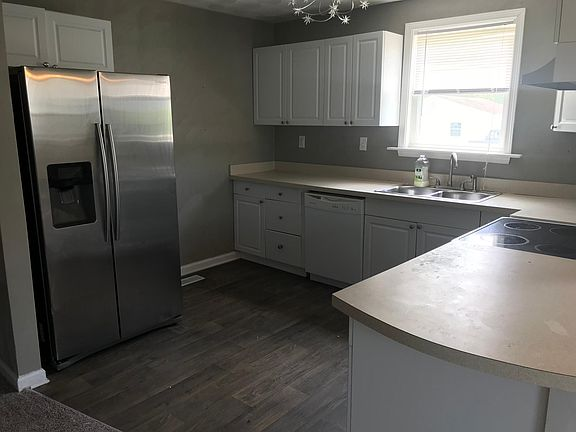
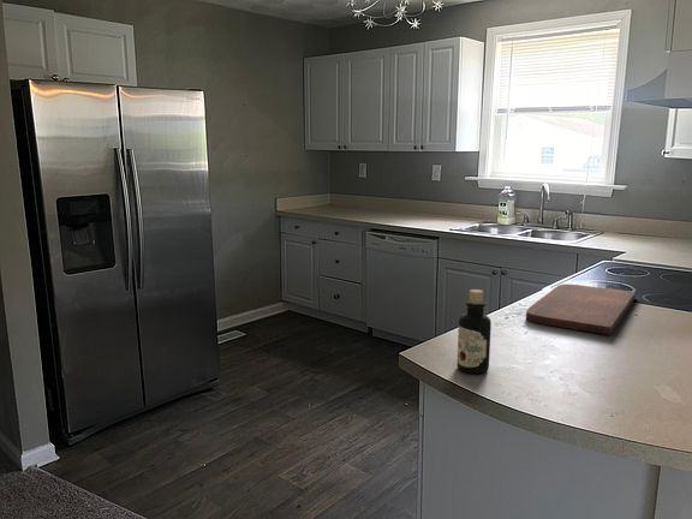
+ bottle [457,288,493,375]
+ cutting board [525,284,637,336]
